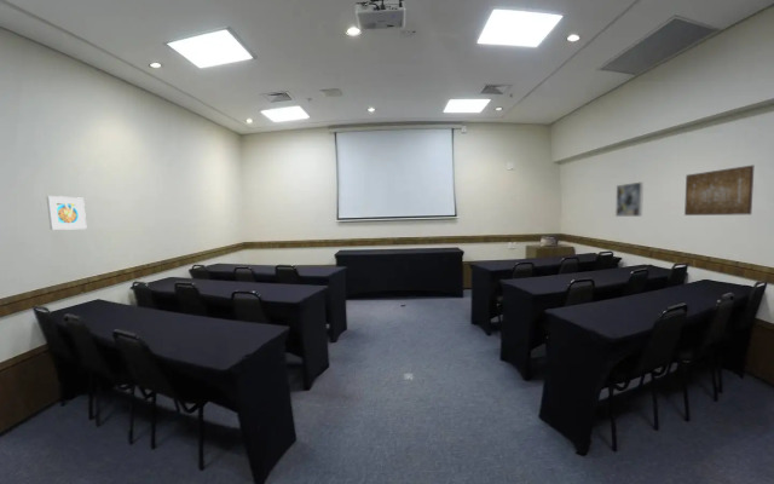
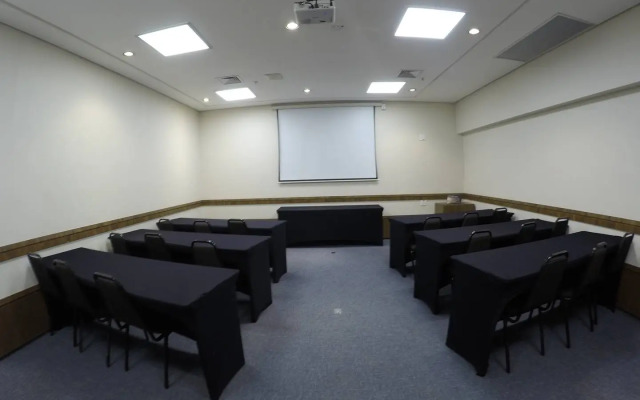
- wall art [683,163,756,217]
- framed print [614,180,645,218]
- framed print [46,195,88,231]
